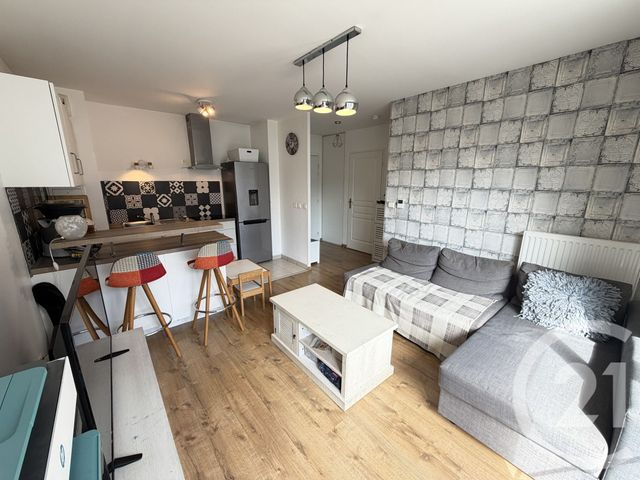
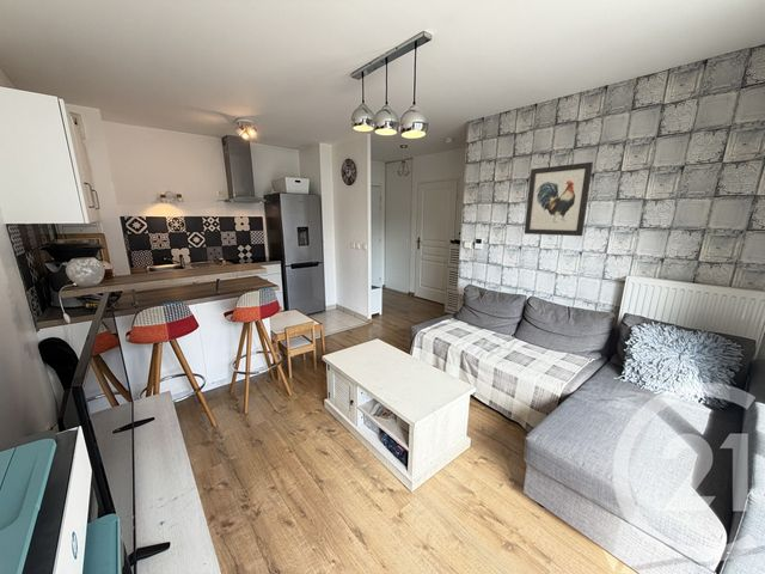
+ wall art [524,160,594,237]
